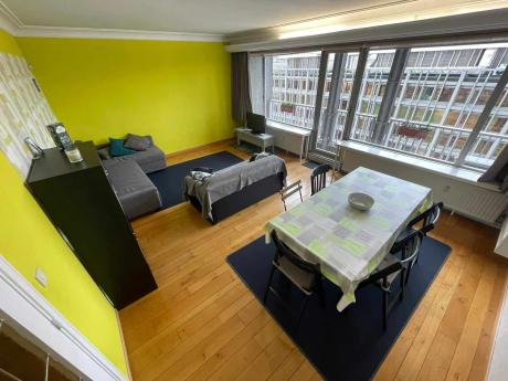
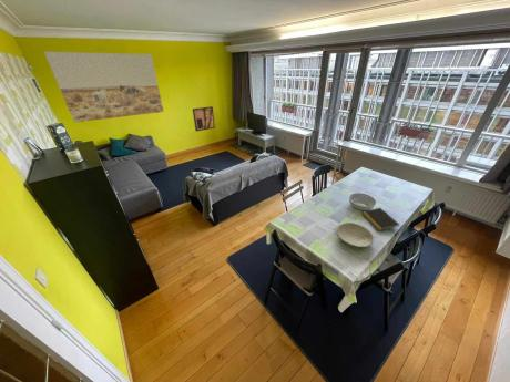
+ bowl [336,221,375,248]
+ notepad [361,207,400,231]
+ wall art [192,105,216,132]
+ wall art [43,51,165,124]
